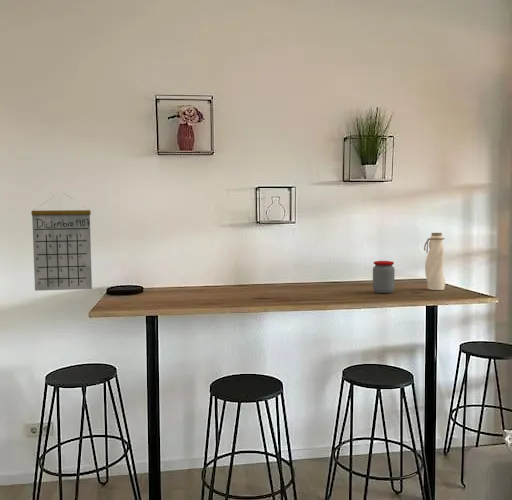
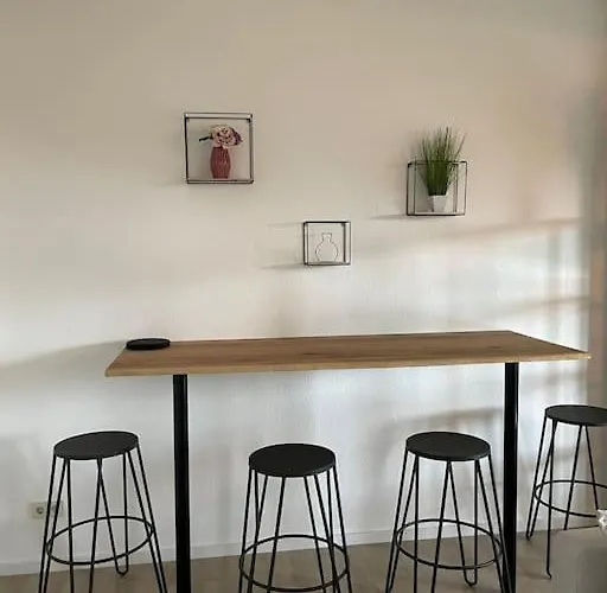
- water bottle [423,232,446,291]
- calendar [30,193,93,292]
- jar [372,260,396,294]
